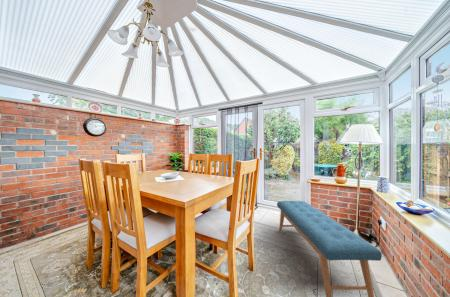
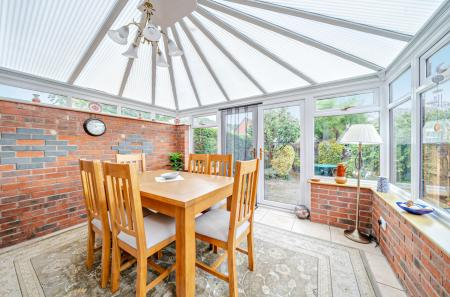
- bench [276,200,383,297]
